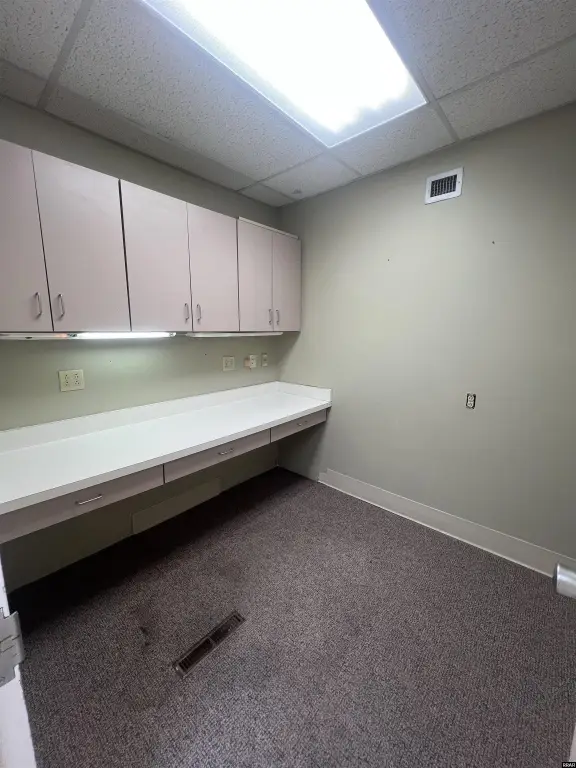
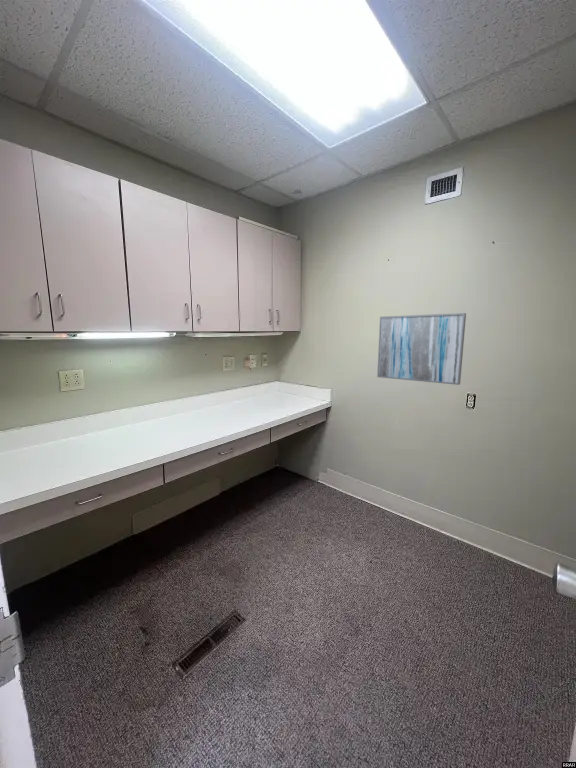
+ wall art [376,312,467,386]
